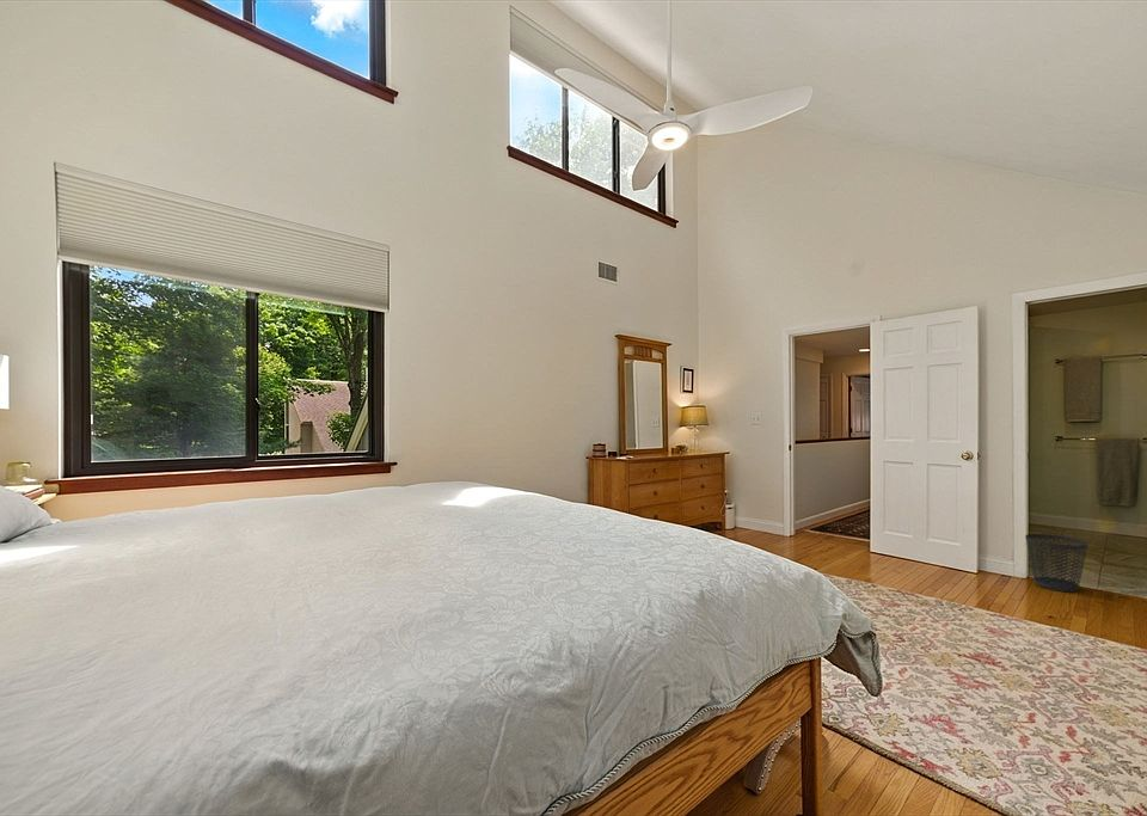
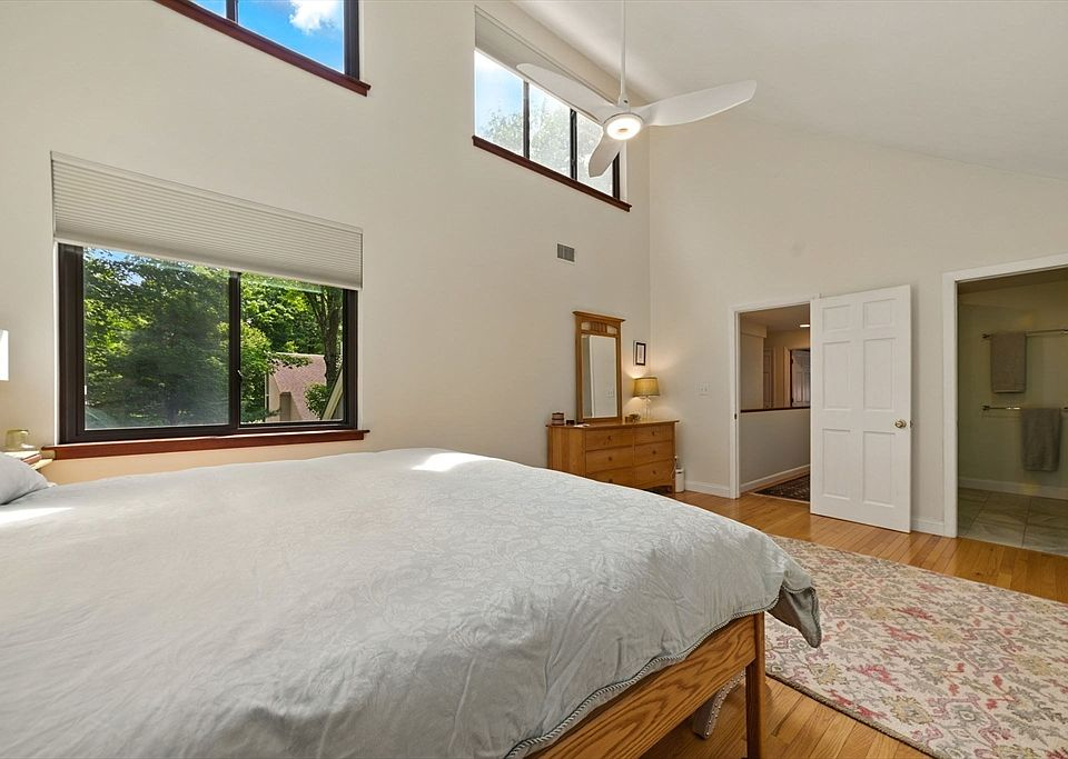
- wastebasket [1024,533,1090,593]
